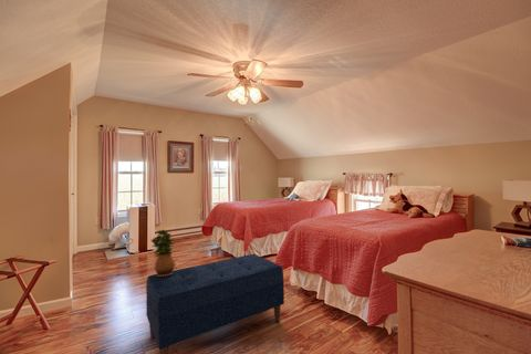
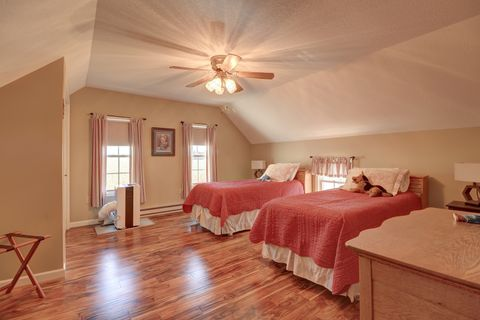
- potted plant [149,228,176,277]
- bench [145,253,285,354]
